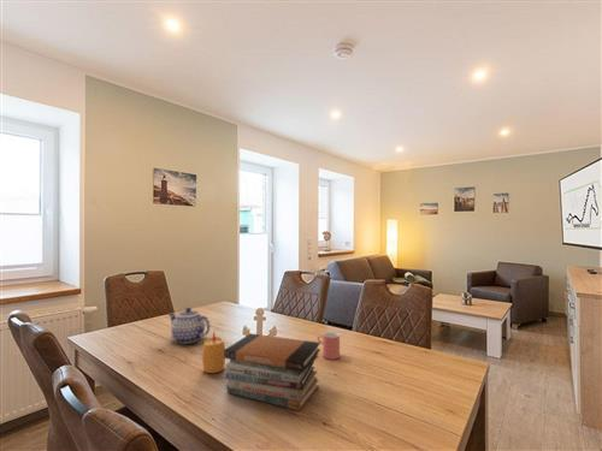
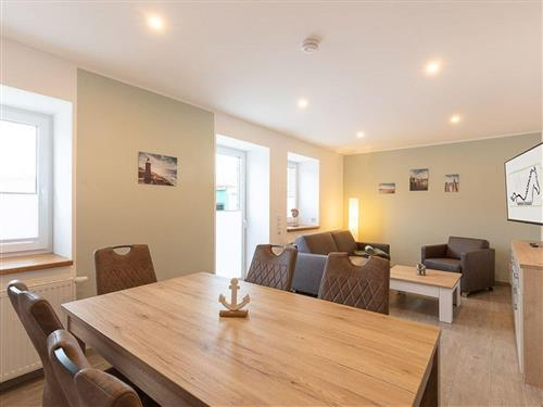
- teapot [167,307,211,345]
- cup [317,331,341,361]
- candle [201,330,226,374]
- book stack [223,332,321,413]
